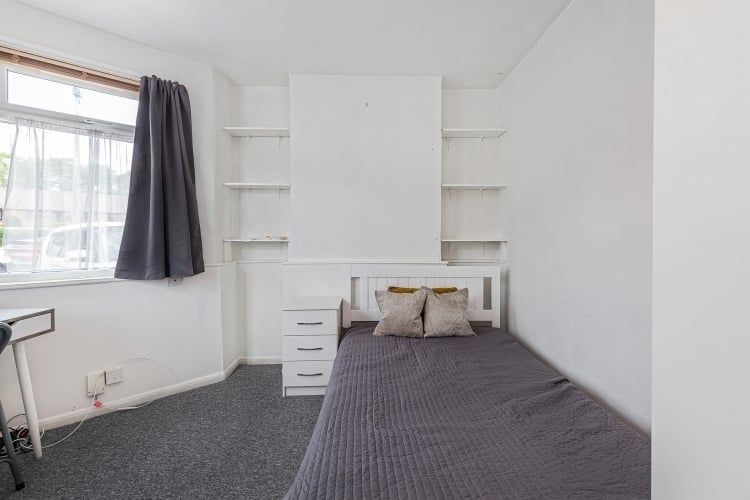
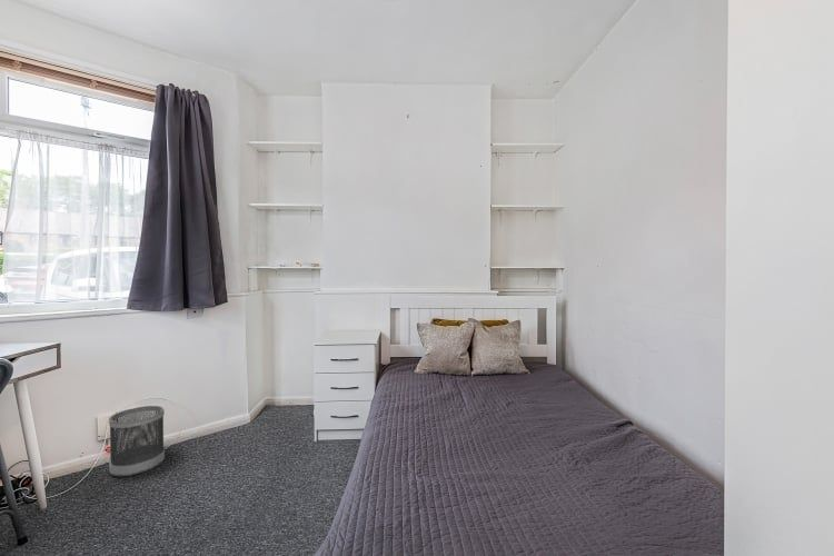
+ wastebasket [108,405,166,477]
